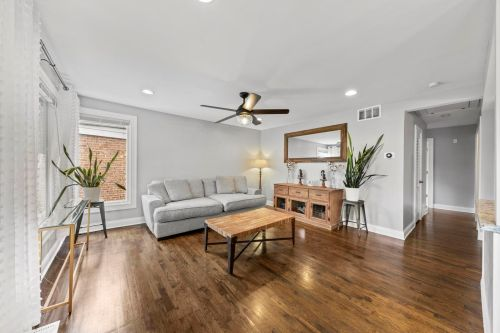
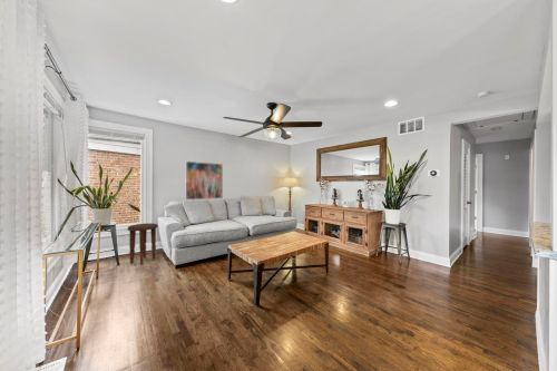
+ side table [126,222,159,265]
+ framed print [185,160,224,201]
